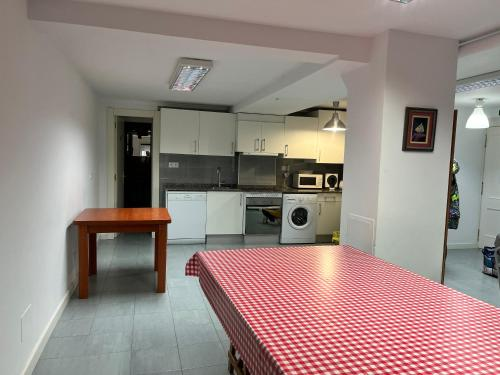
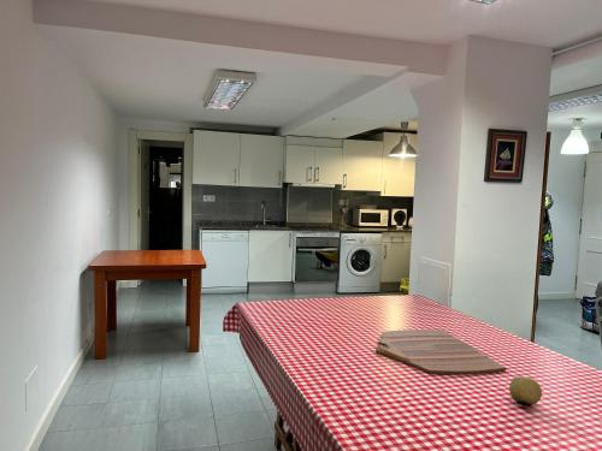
+ fruit [508,375,543,408]
+ cutting board [374,328,507,375]
